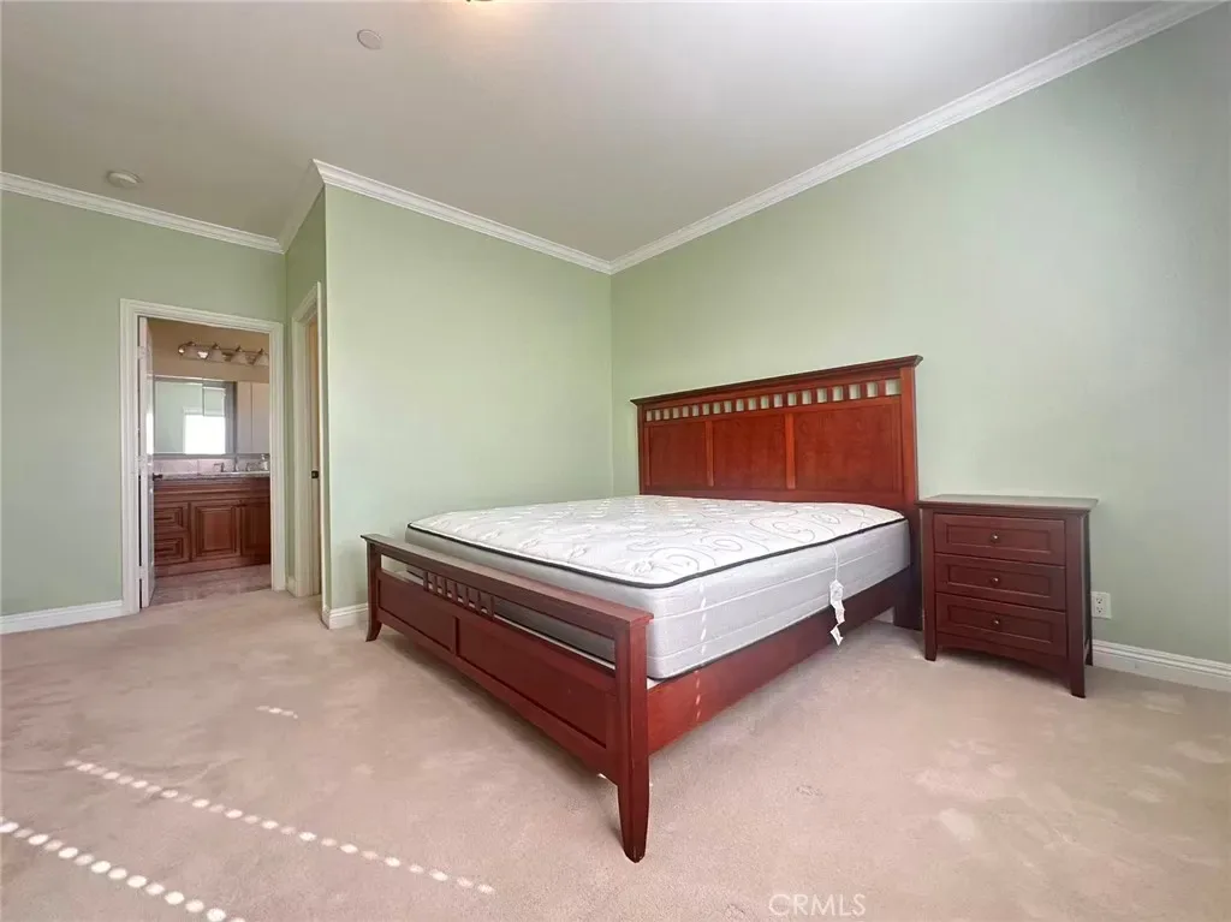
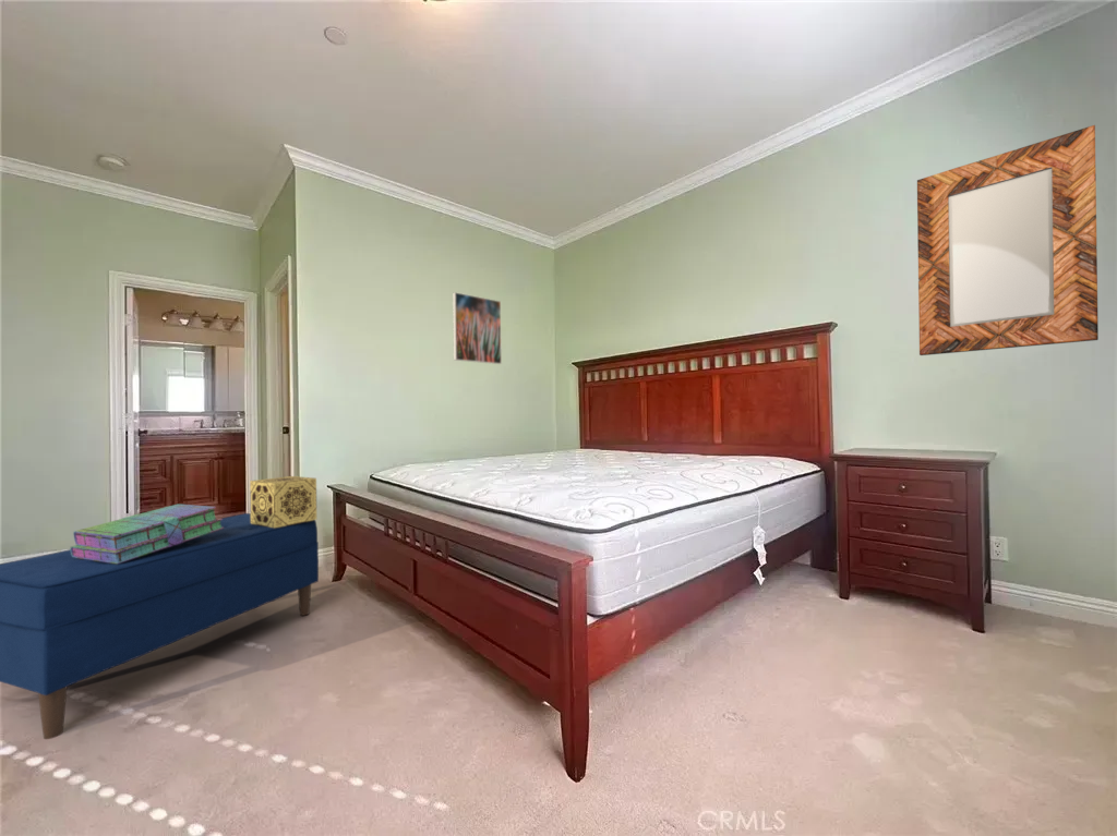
+ decorative box [249,475,317,528]
+ home mirror [916,124,1100,356]
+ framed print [452,291,503,365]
+ stack of books [69,504,224,564]
+ bench [0,512,320,740]
